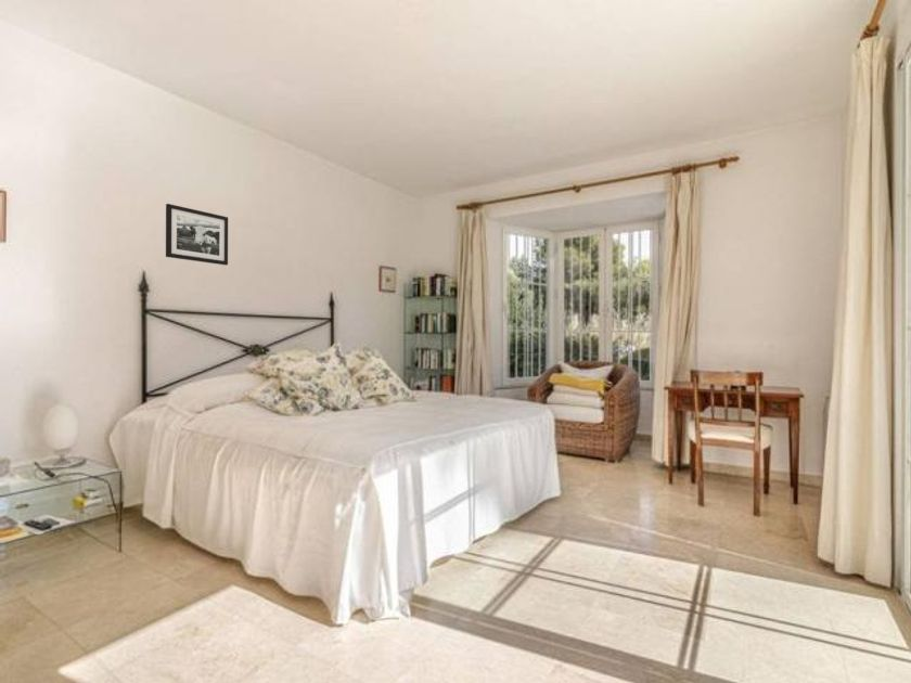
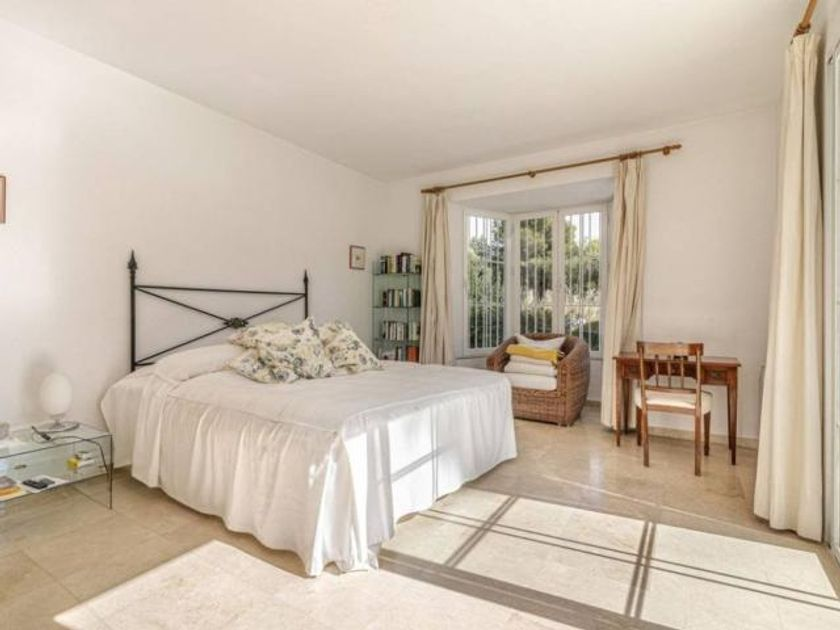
- picture frame [165,203,229,266]
